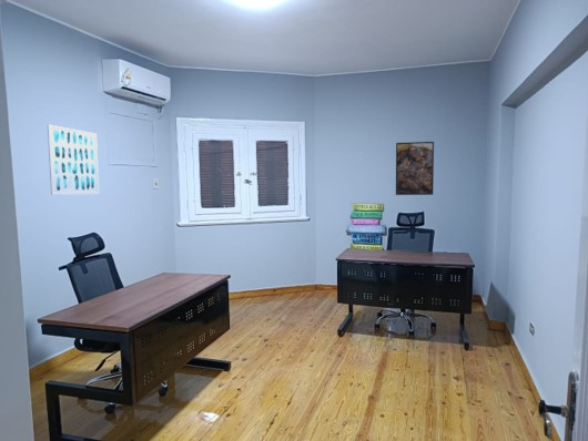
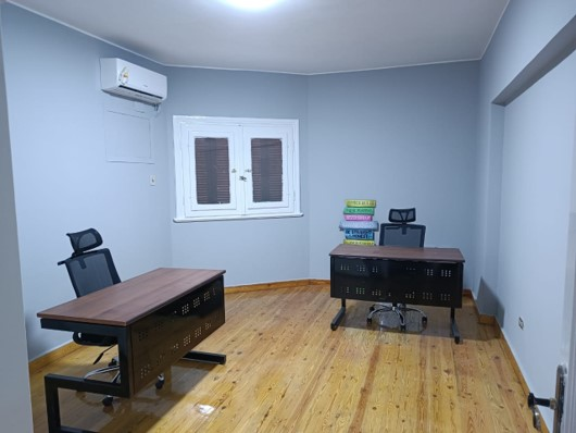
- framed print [395,141,435,196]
- wall art [47,123,100,196]
